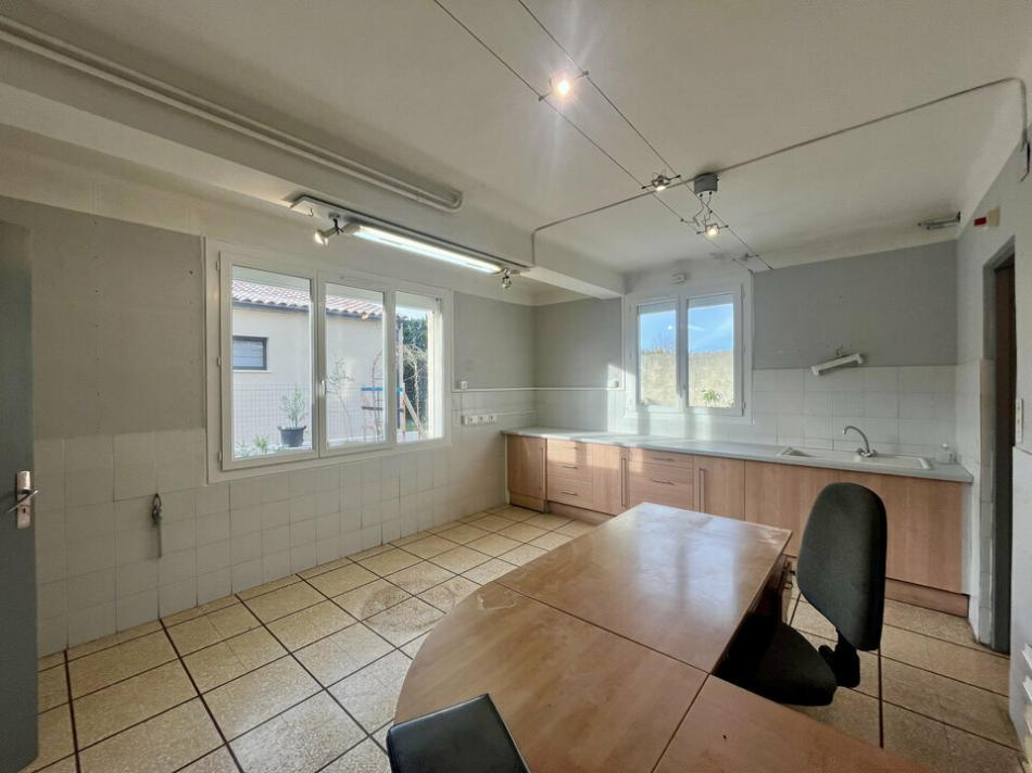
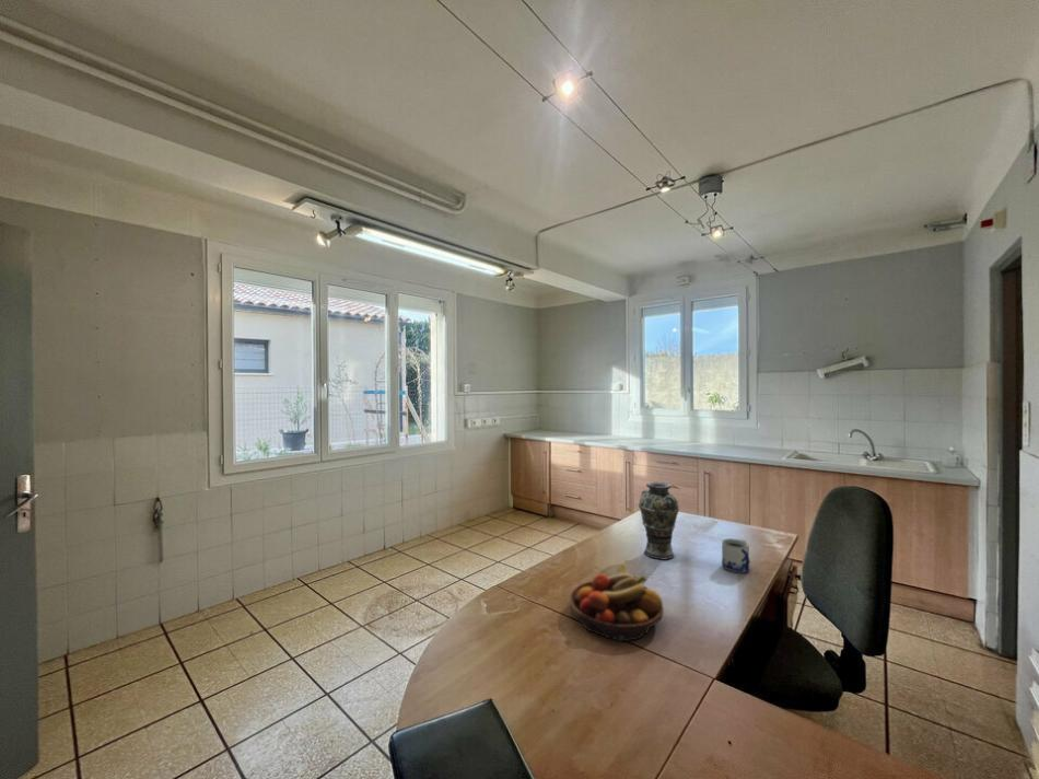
+ mug [721,537,750,573]
+ fruit bowl [569,560,665,642]
+ vase [638,481,680,560]
